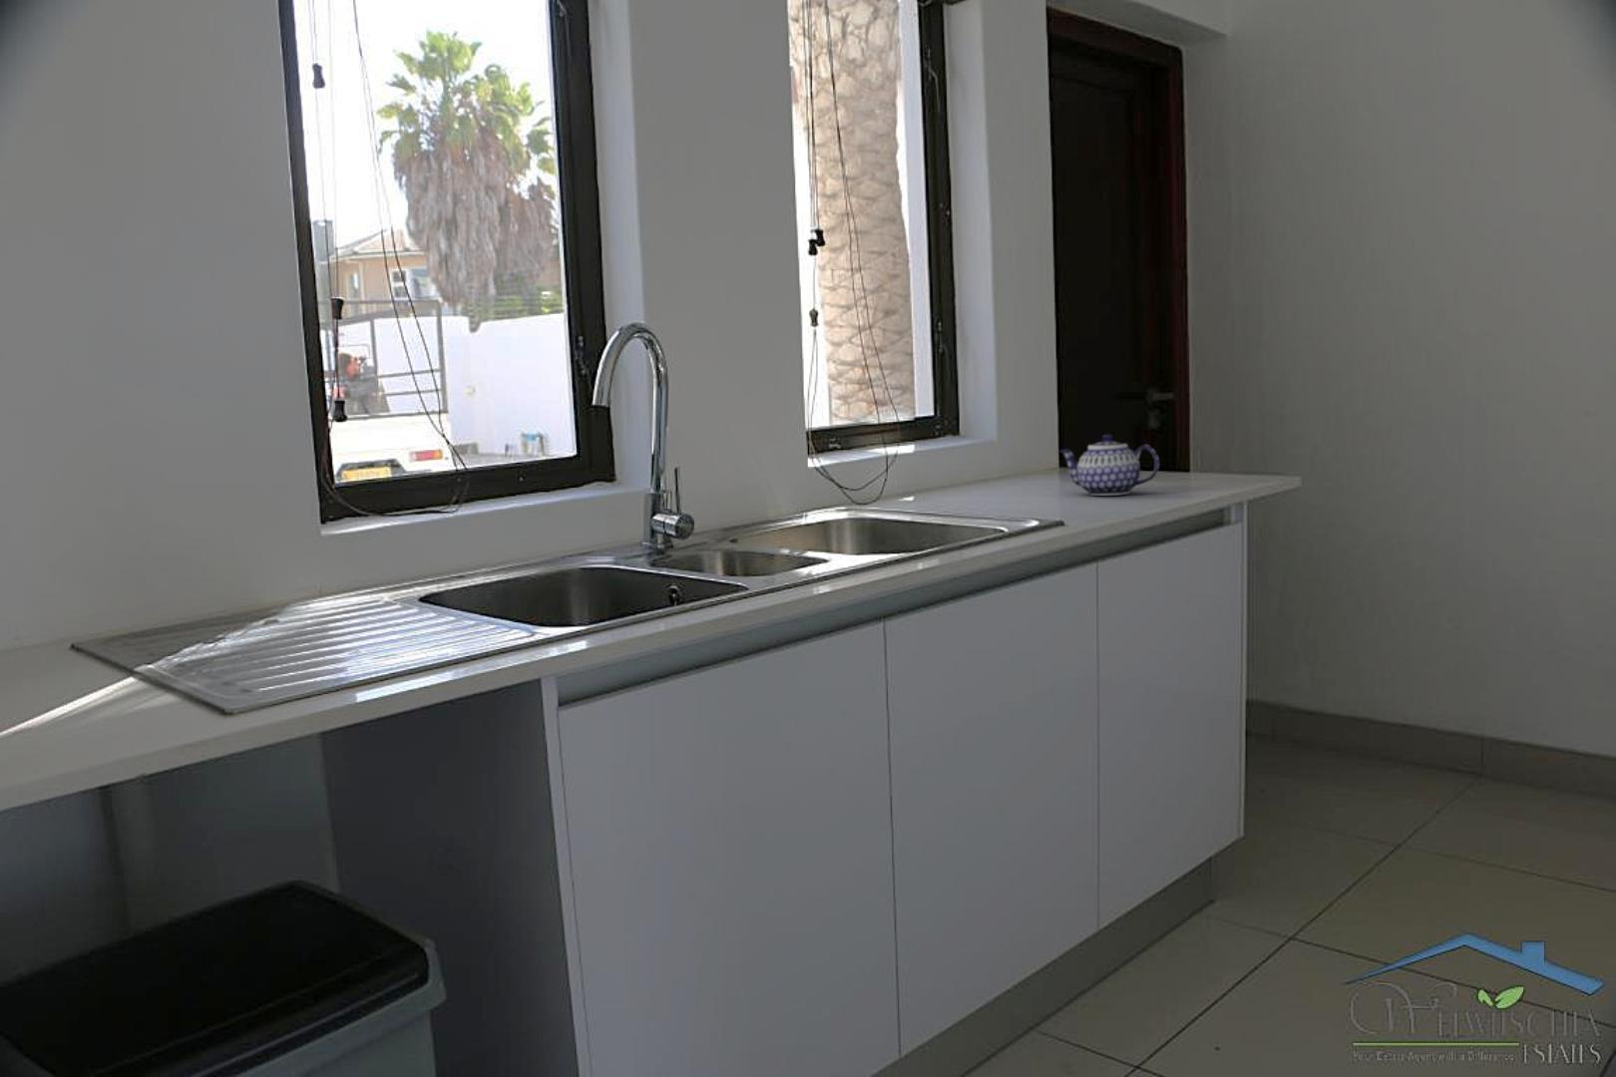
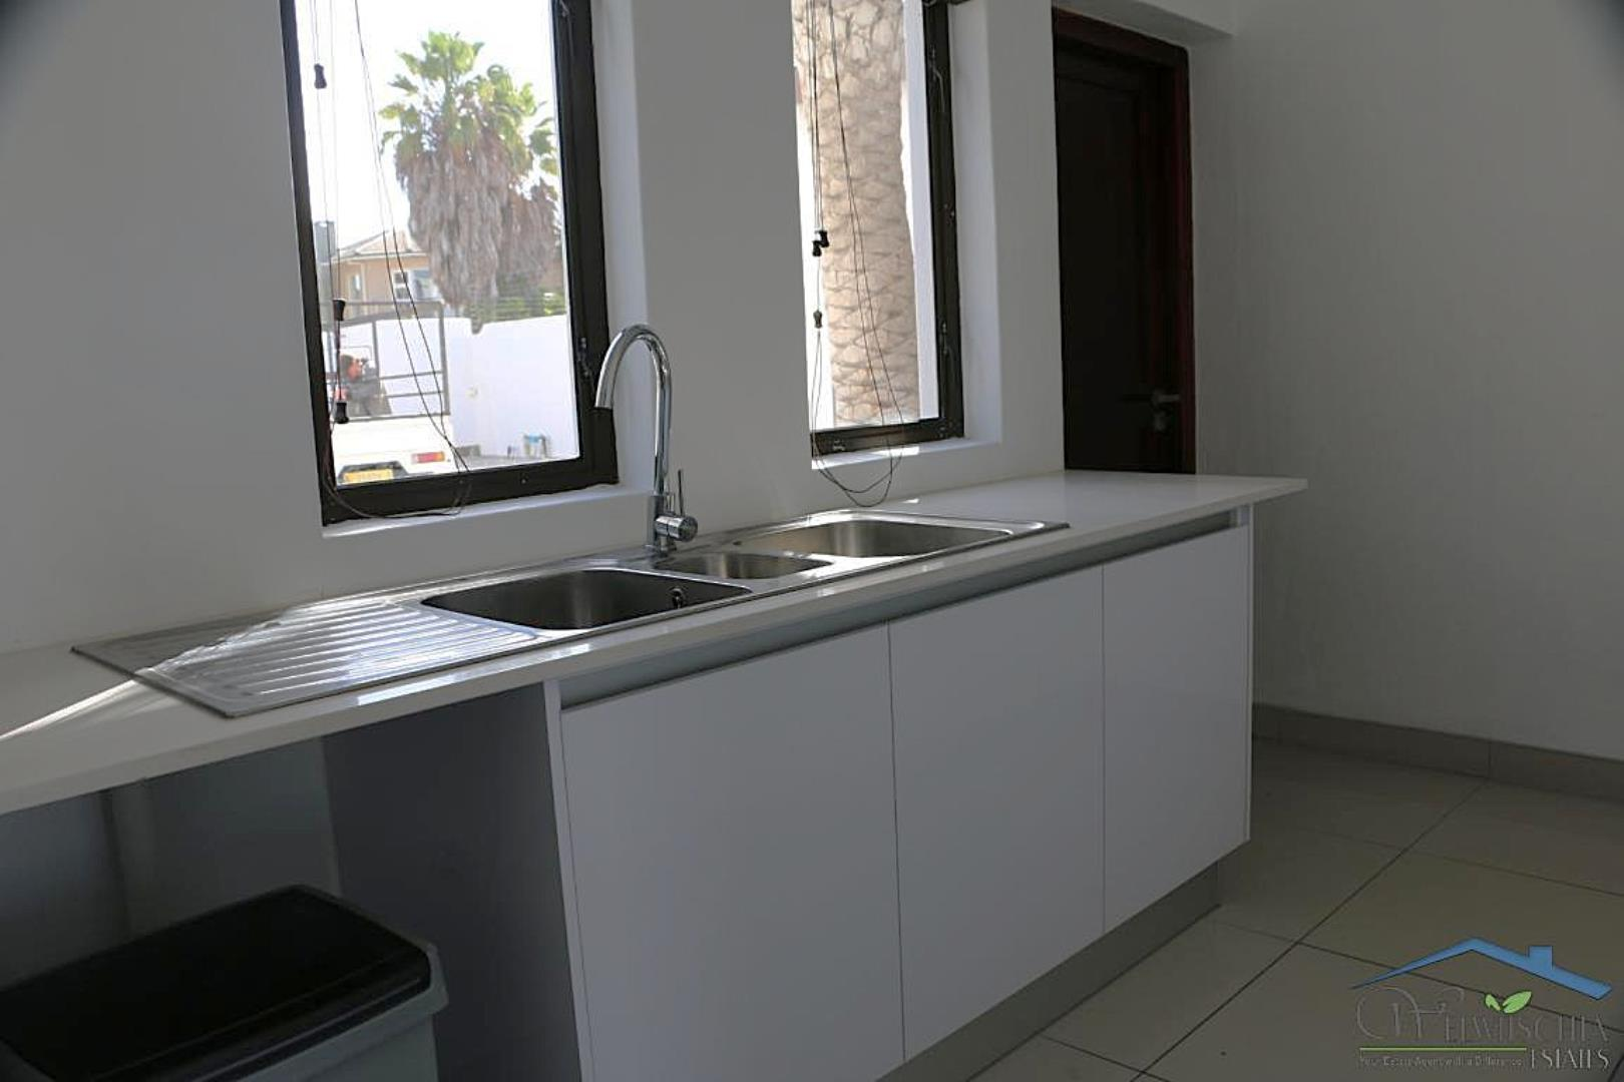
- teapot [1058,433,1160,496]
